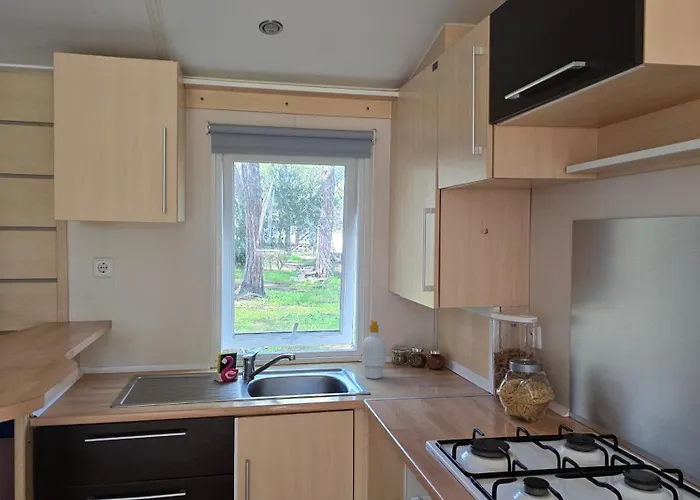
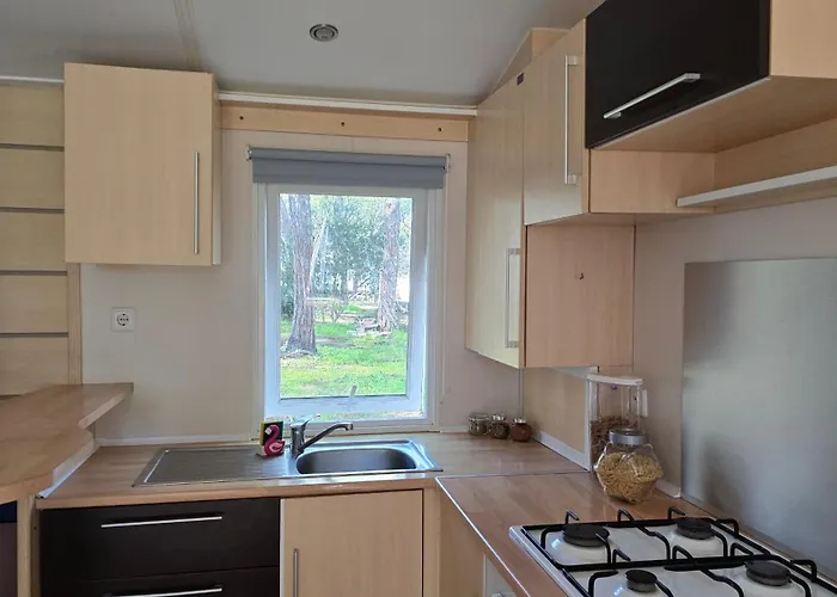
- soap bottle [361,320,387,380]
